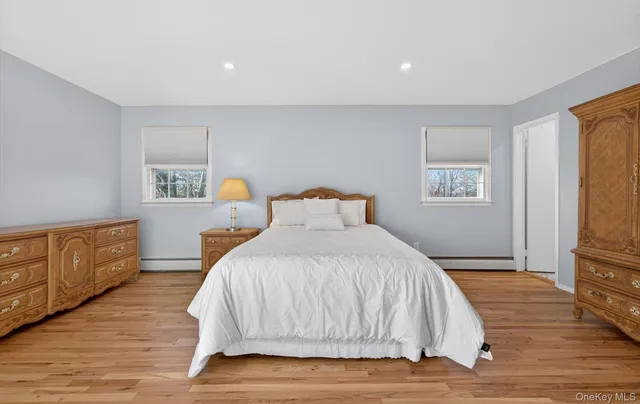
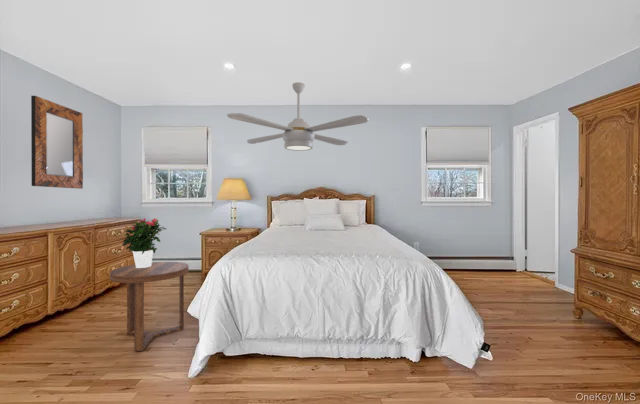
+ side table [109,261,190,352]
+ ceiling fan [226,81,369,152]
+ potted flower [120,217,167,268]
+ home mirror [30,95,84,190]
